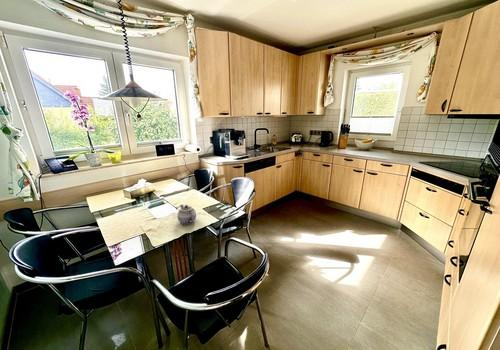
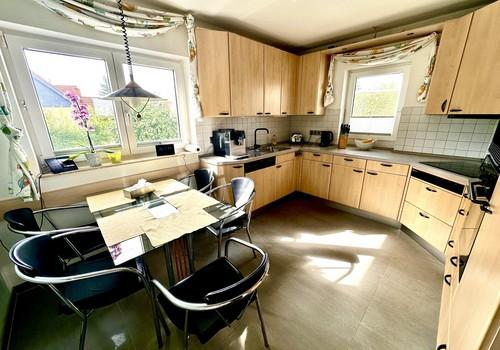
- teapot [176,204,197,226]
